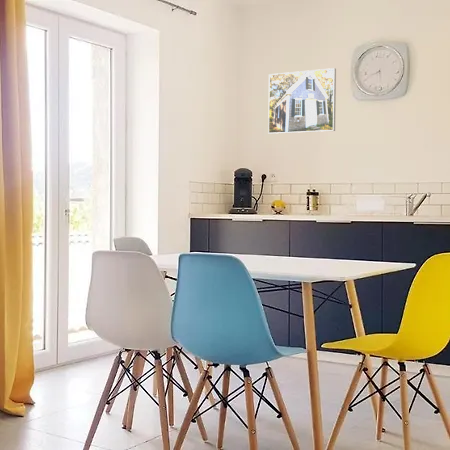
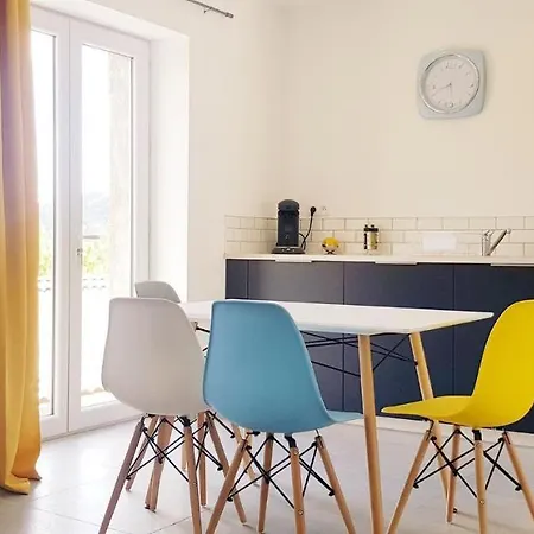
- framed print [267,67,337,135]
